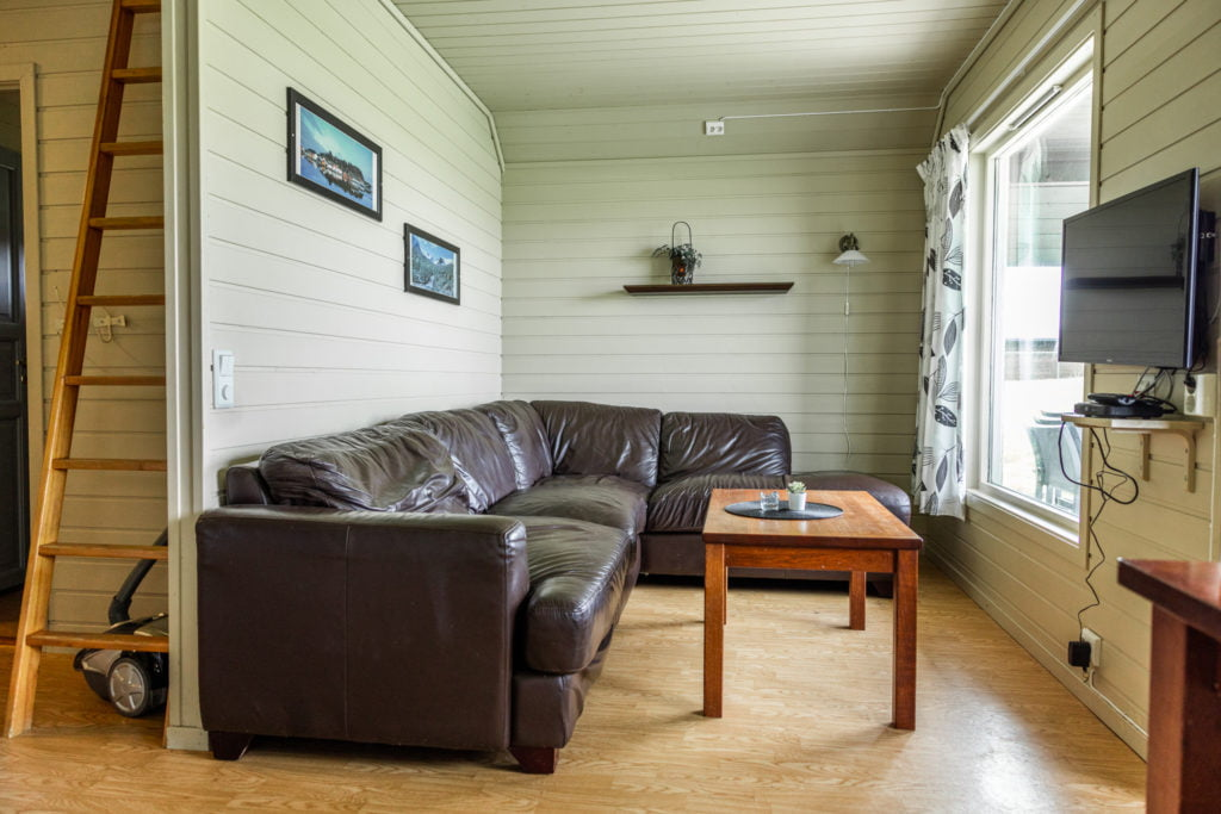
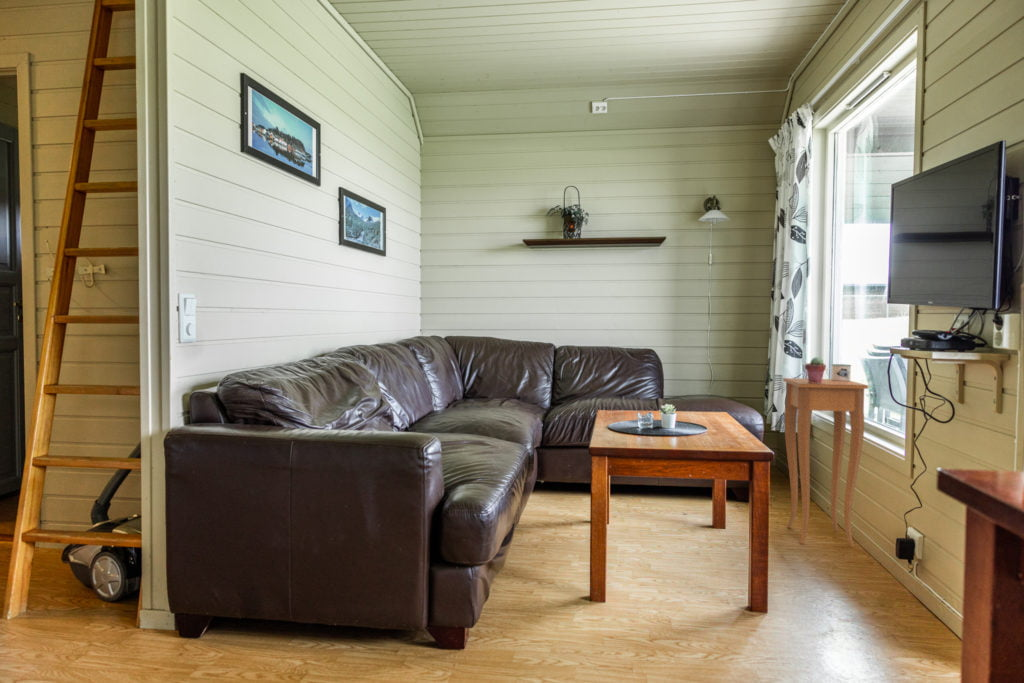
+ side table [782,377,869,548]
+ mug [825,363,852,381]
+ potted succulent [804,356,827,383]
